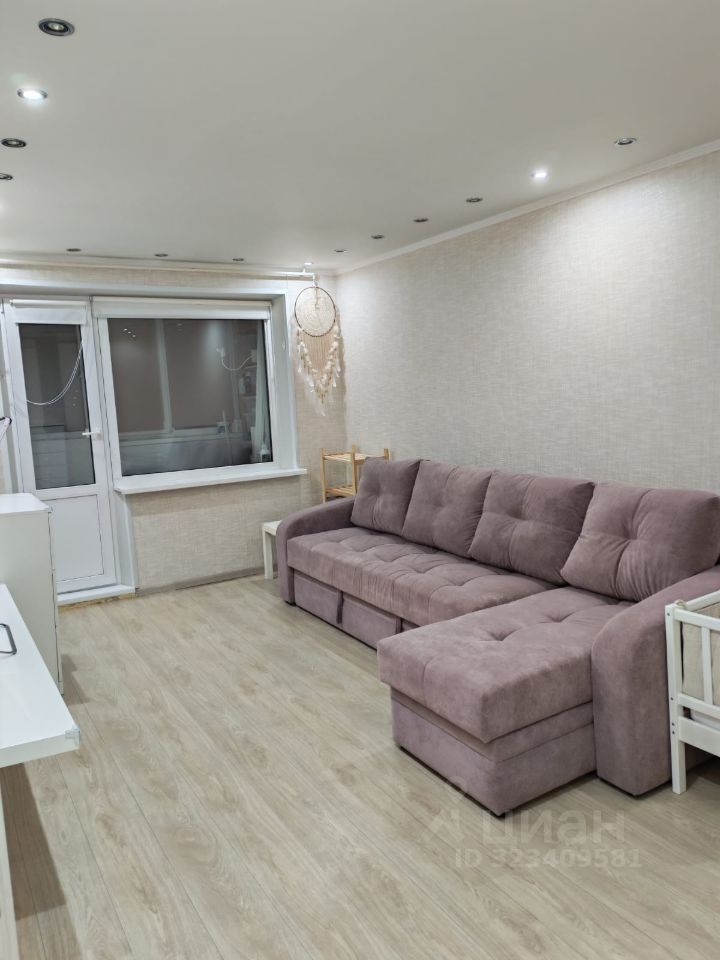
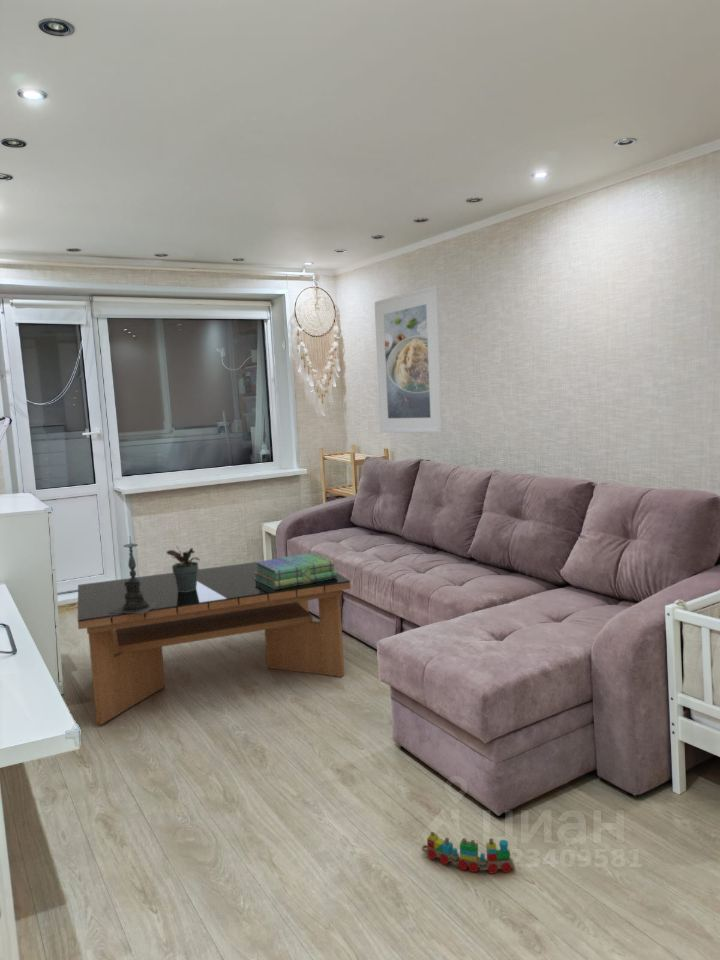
+ toy train [421,831,516,875]
+ potted plant [165,542,201,592]
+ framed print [374,285,444,434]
+ candle holder [109,537,160,613]
+ coffee table [77,561,352,725]
+ stack of books [254,552,338,589]
